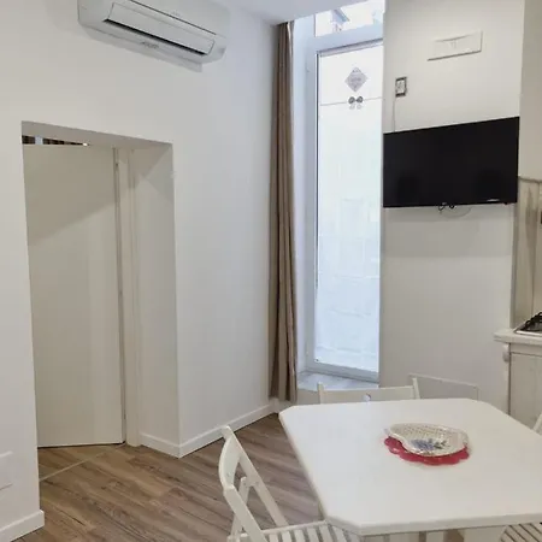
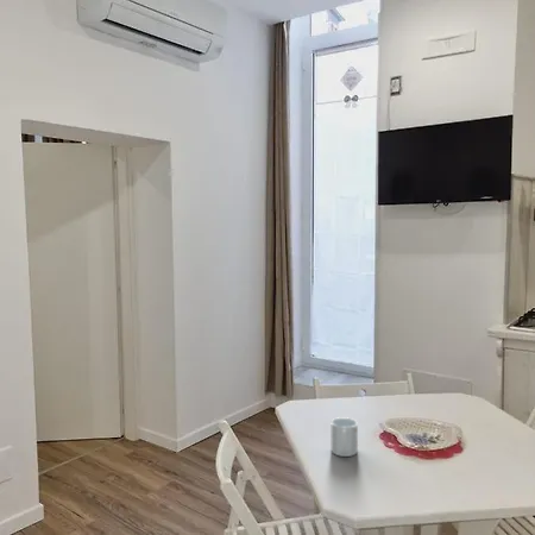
+ mug [331,416,359,458]
